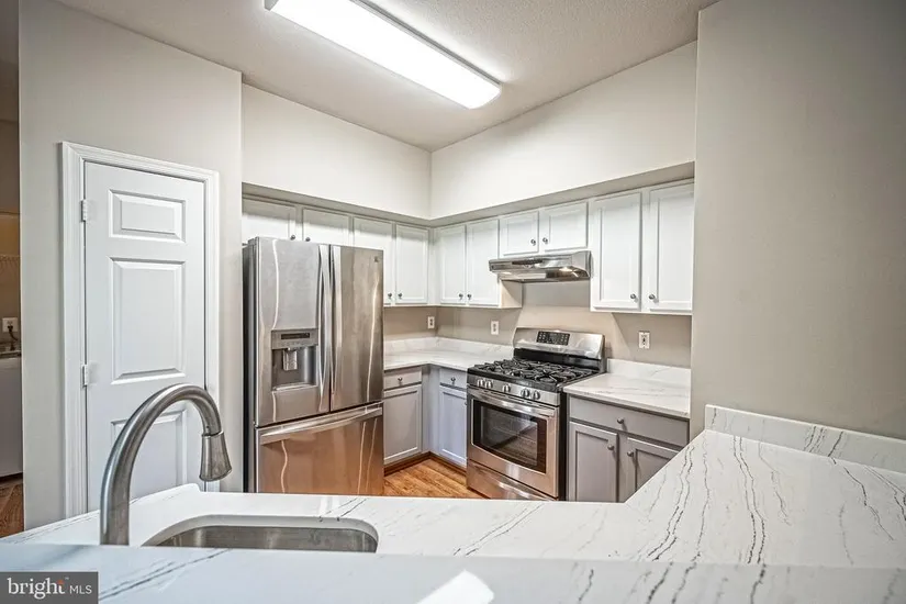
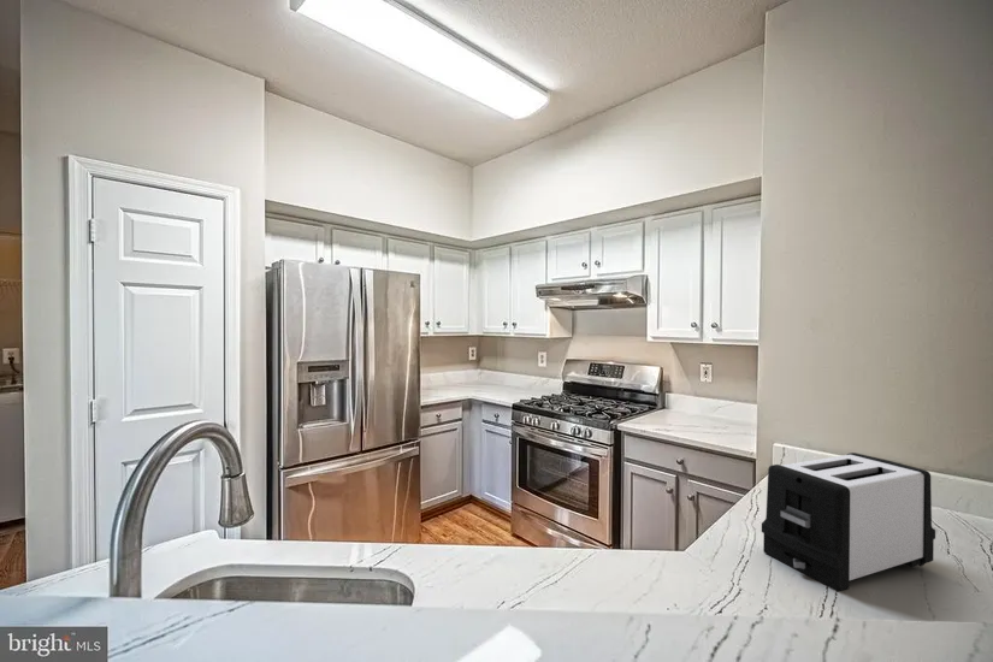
+ toaster [761,451,936,592]
